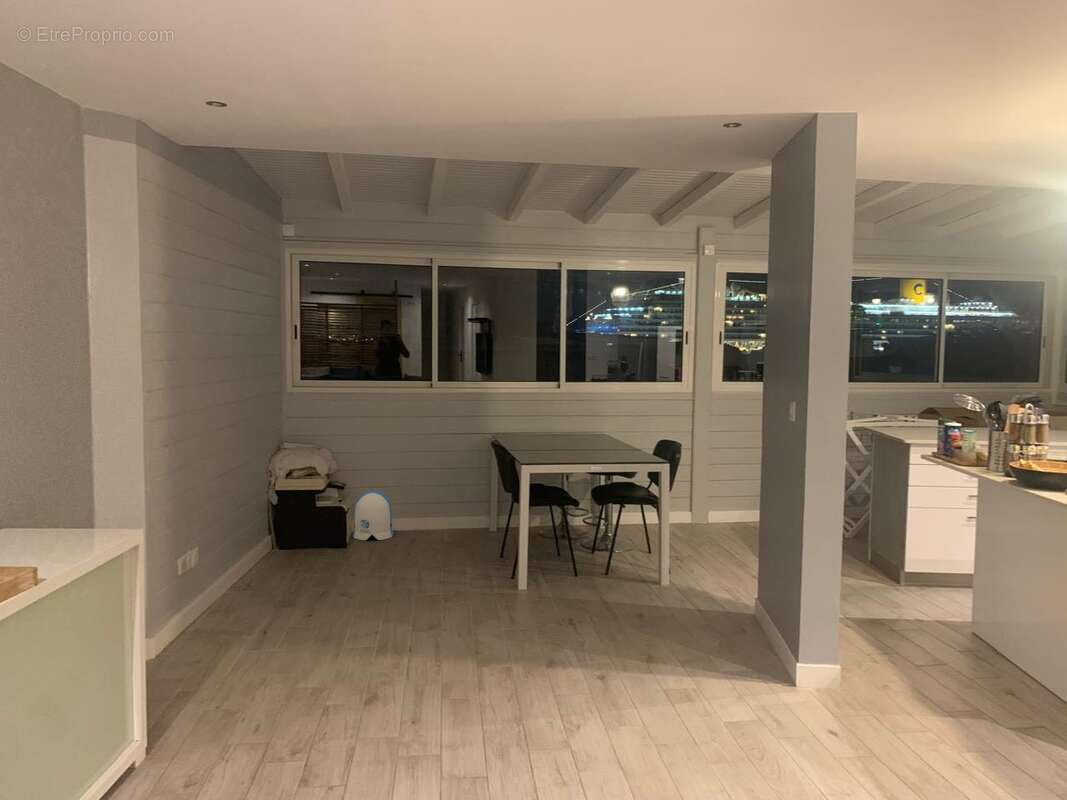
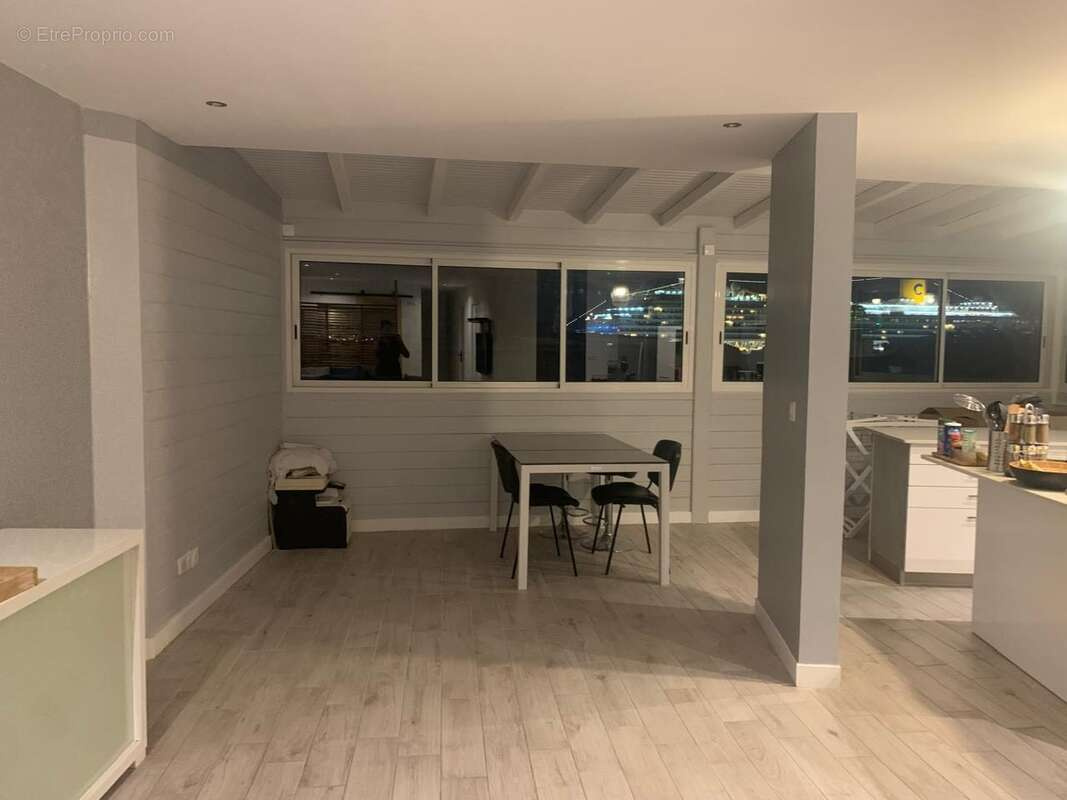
- sun visor [352,490,395,541]
